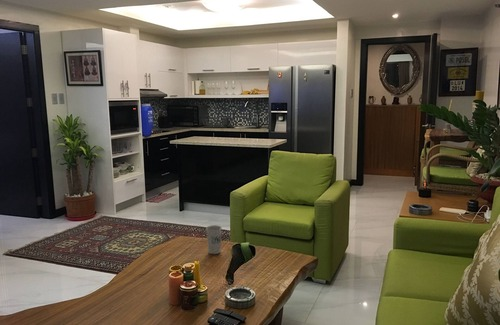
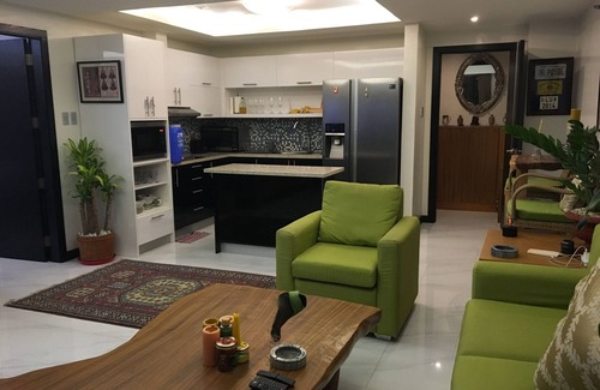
- cup [205,224,223,255]
